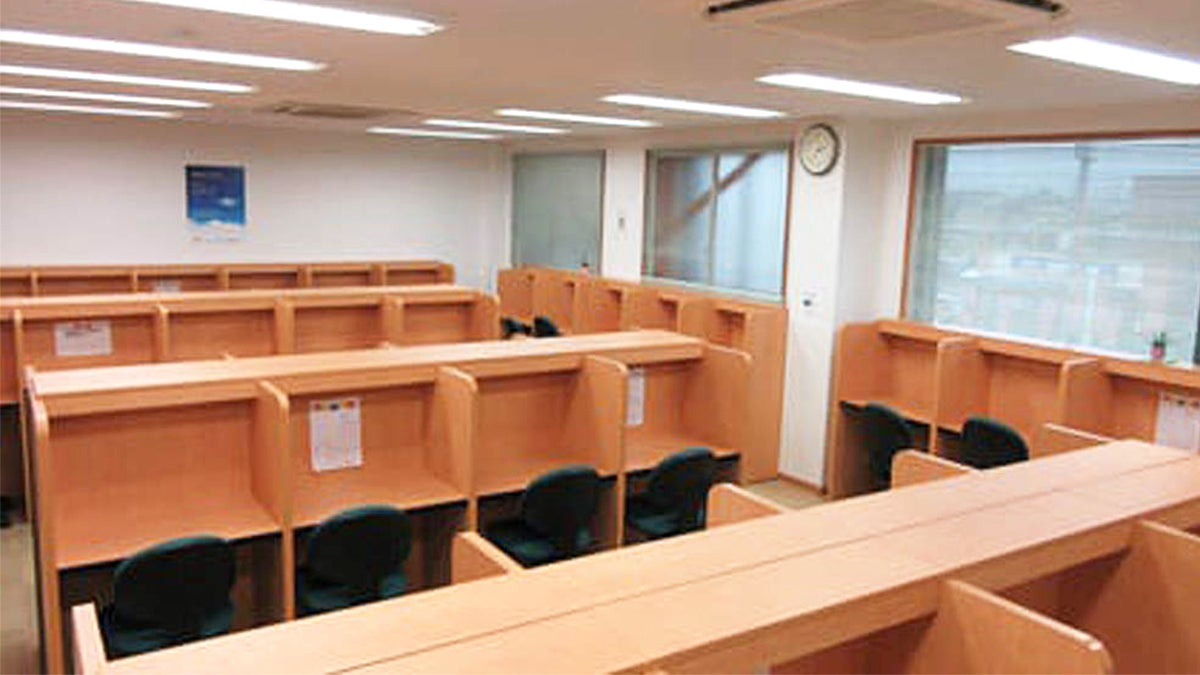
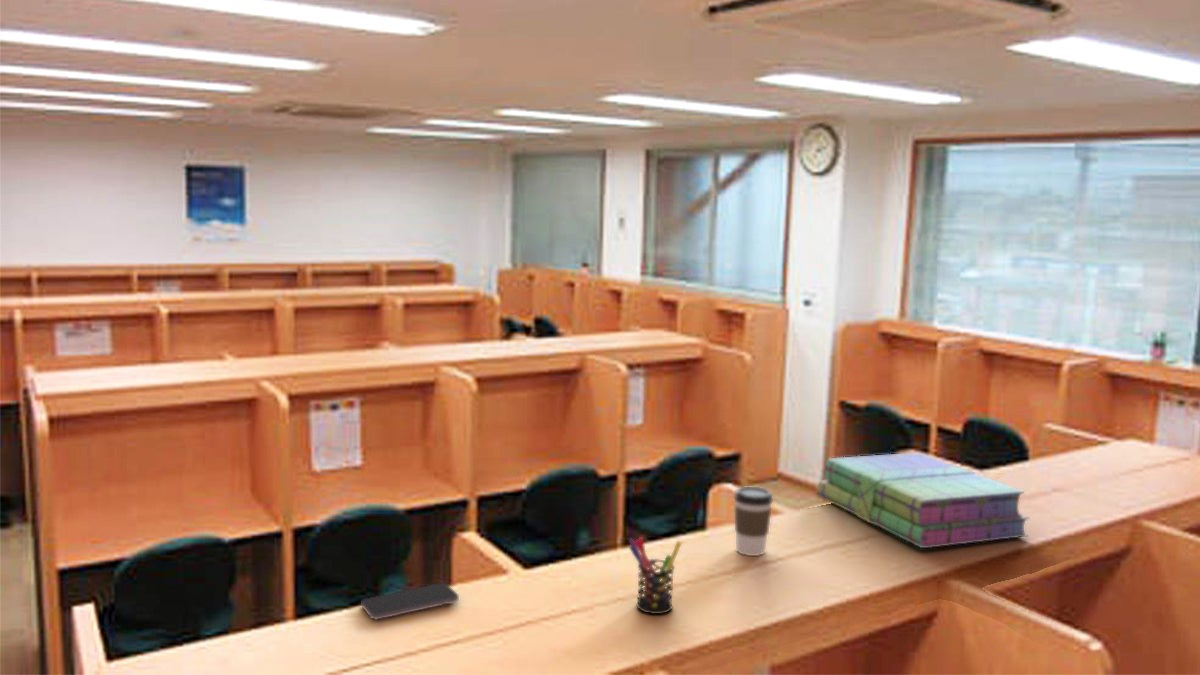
+ pen holder [628,536,682,615]
+ smartphone [361,582,460,620]
+ stack of books [816,452,1031,549]
+ coffee cup [733,486,774,557]
